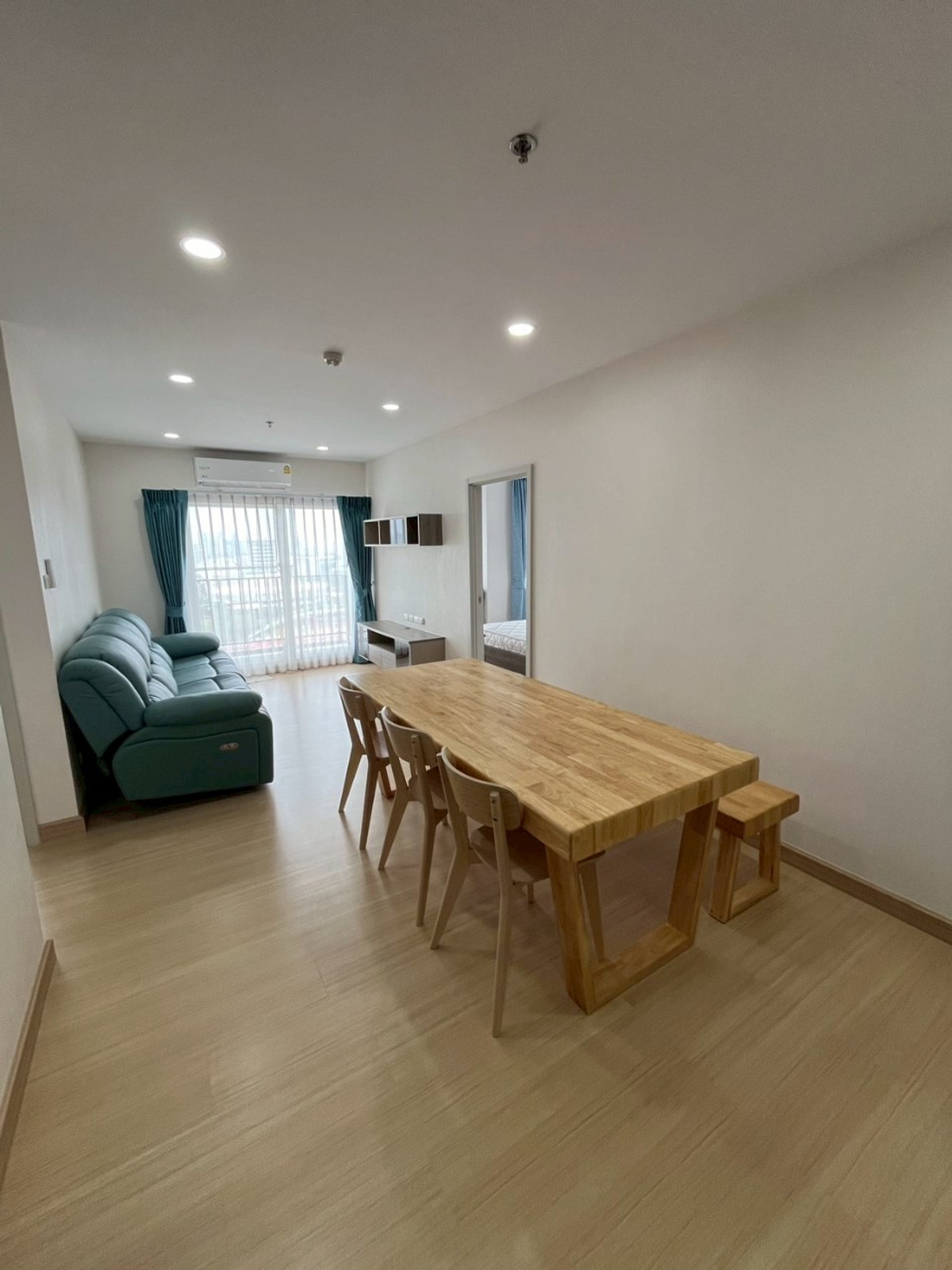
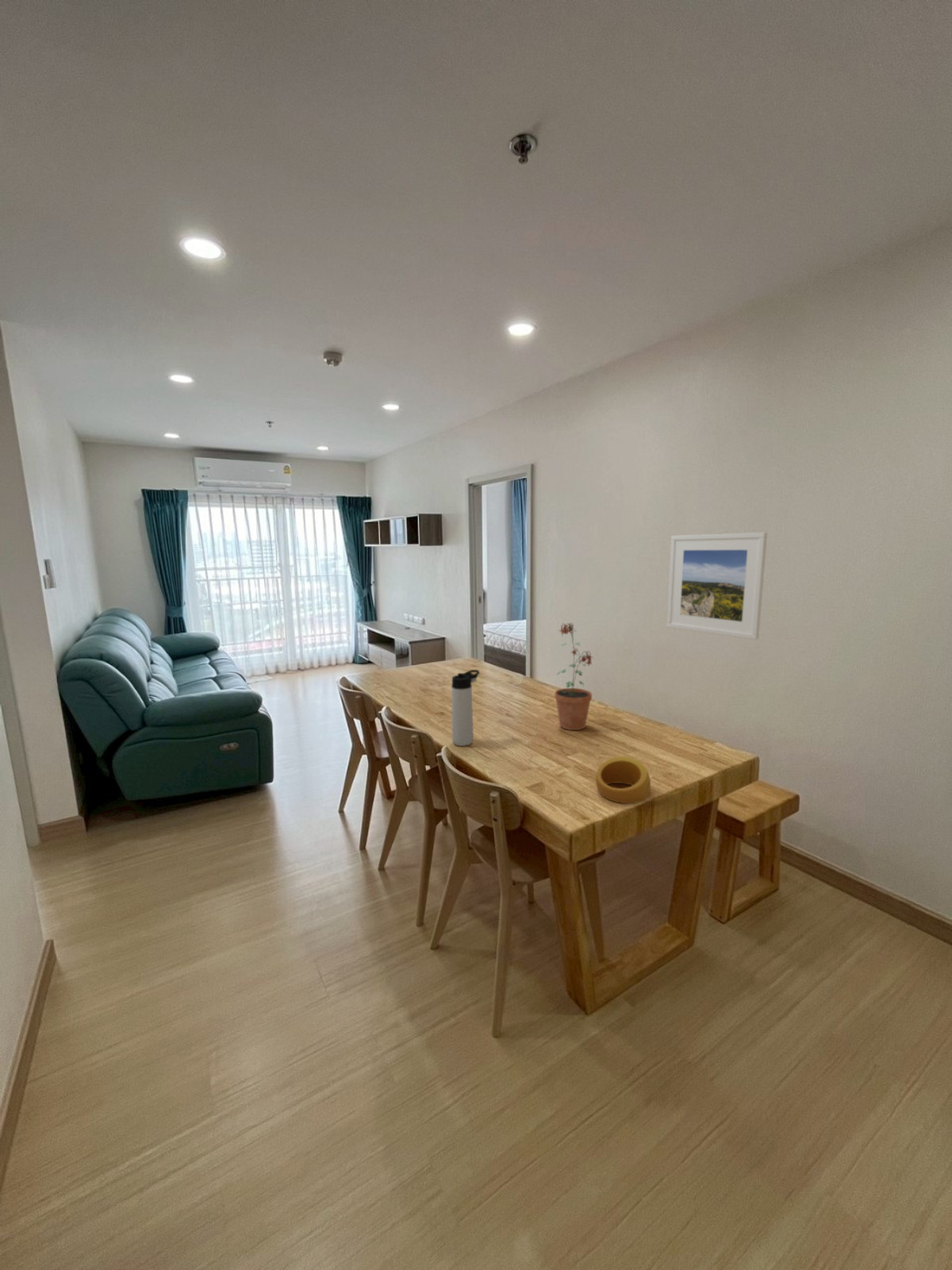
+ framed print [666,532,768,641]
+ thermos bottle [451,669,480,747]
+ potted plant [554,622,595,731]
+ ring [595,756,651,804]
